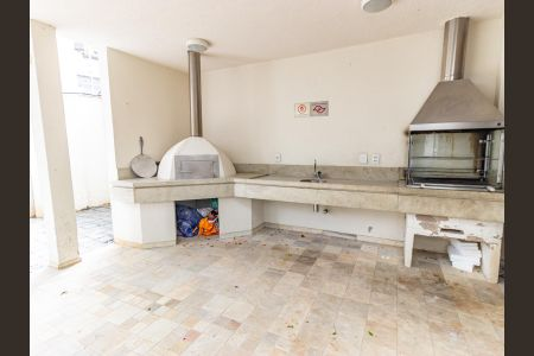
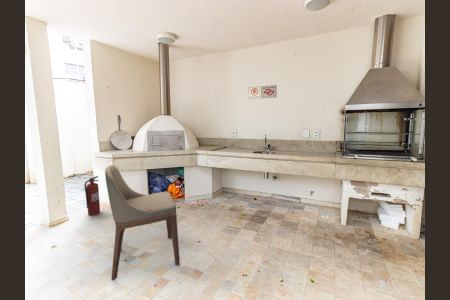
+ fire extinguisher [83,175,101,216]
+ chair [104,164,181,282]
